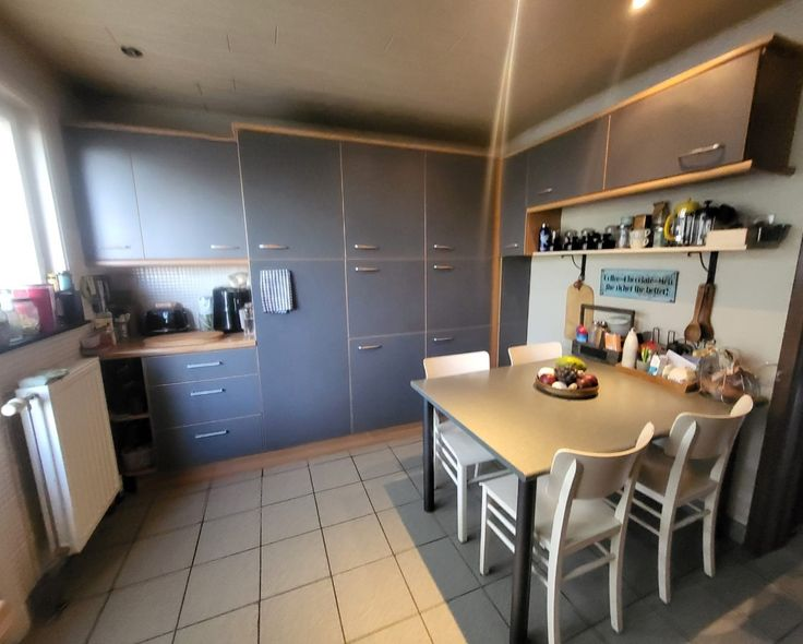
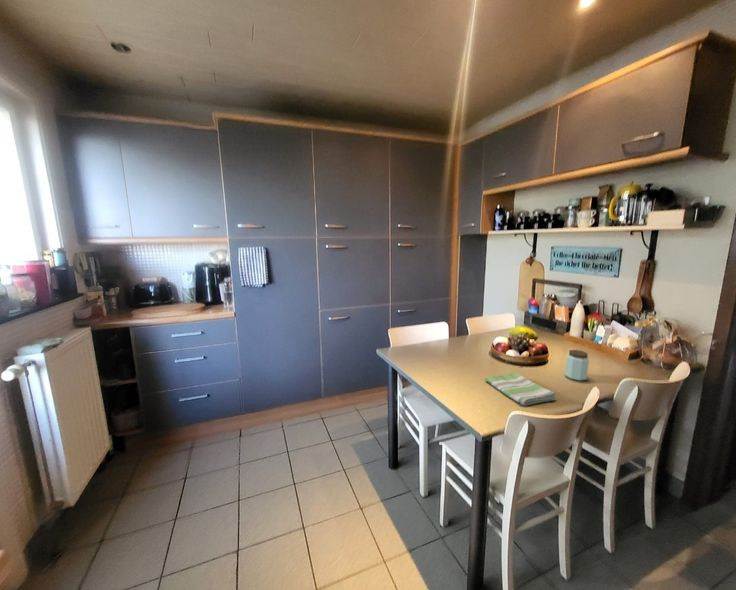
+ dish towel [485,371,557,406]
+ peanut butter [564,349,590,382]
